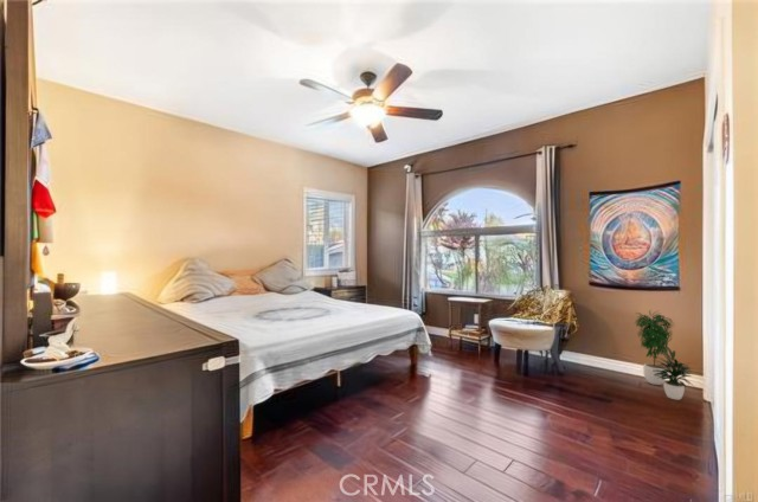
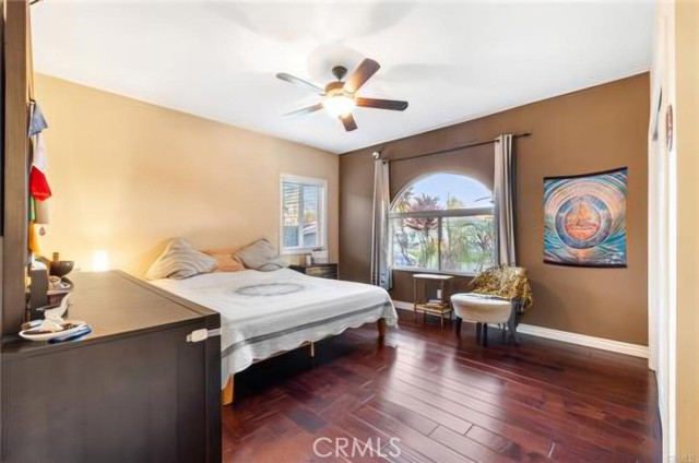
- potted plant [634,310,696,401]
